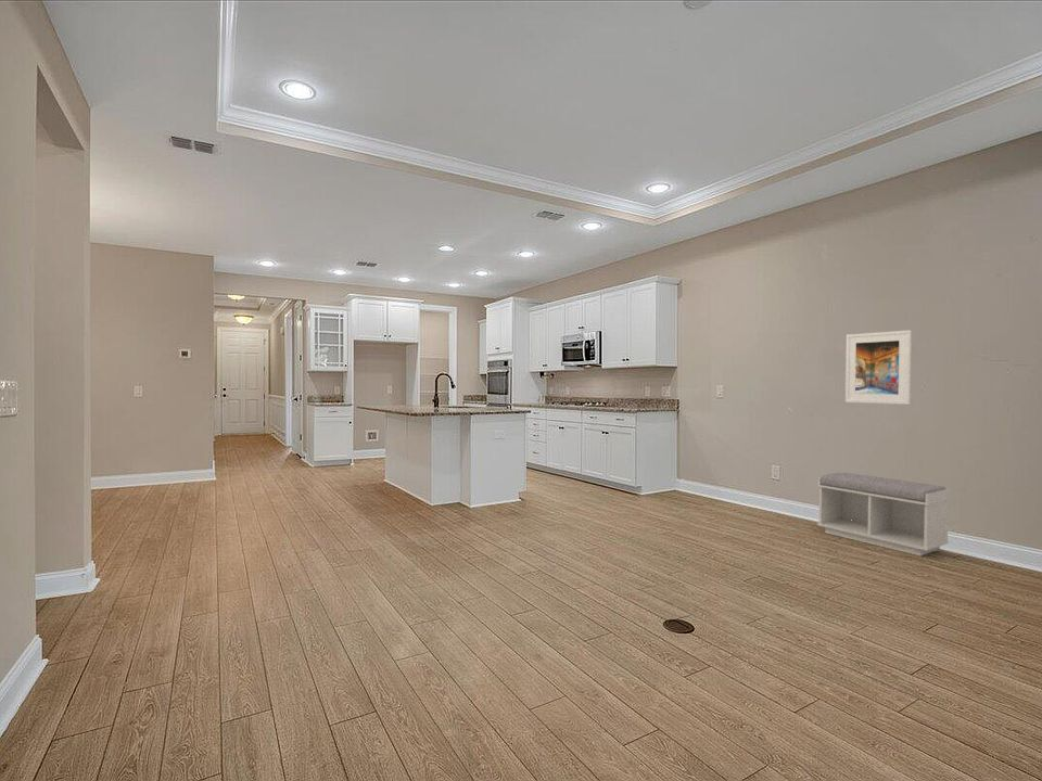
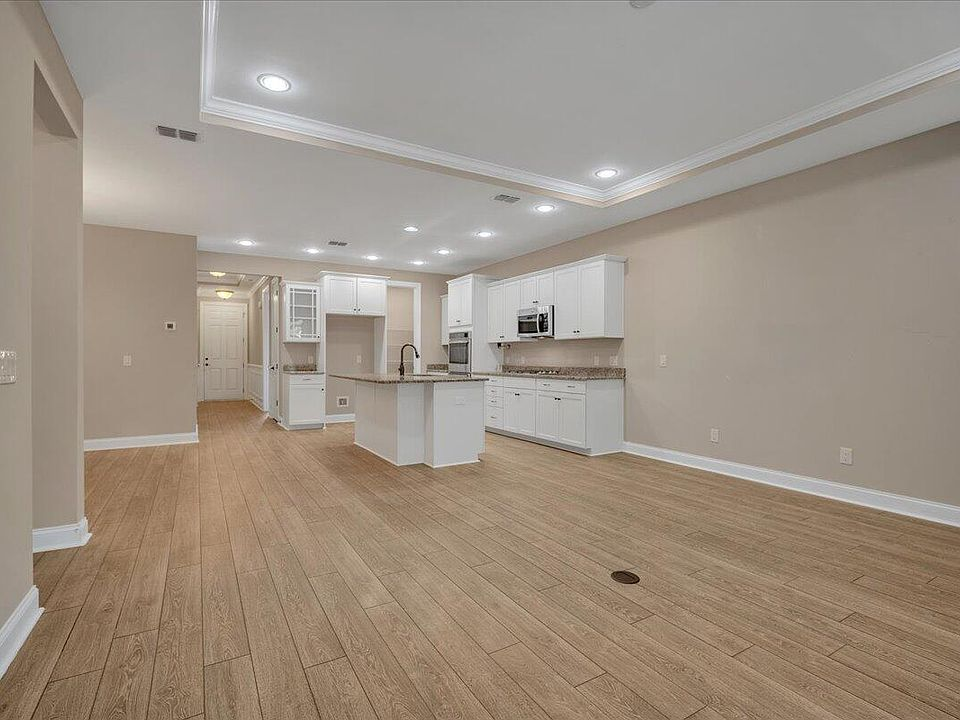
- bench [816,472,951,556]
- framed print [844,329,913,406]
